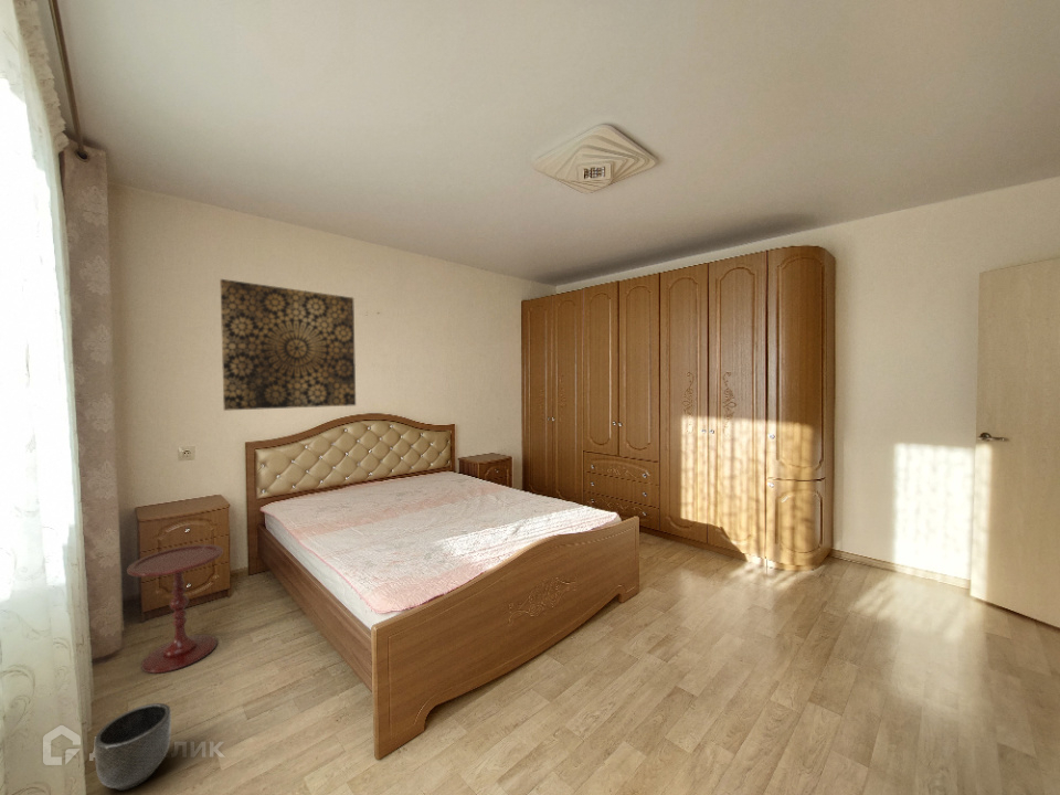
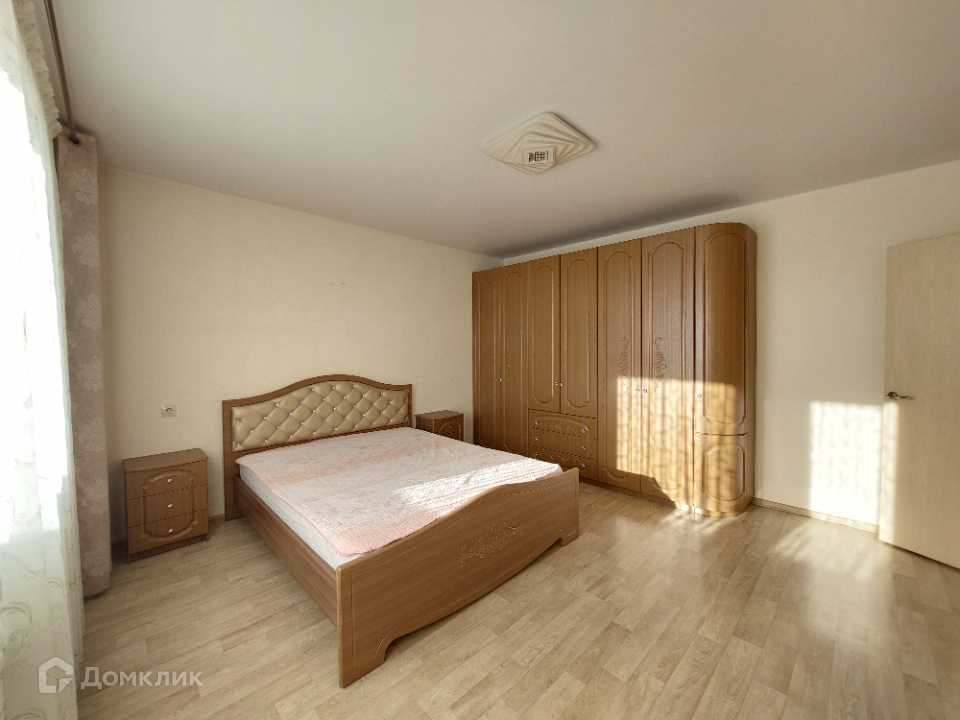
- planter [93,702,172,791]
- wall art [219,278,357,412]
- side table [126,543,224,675]
